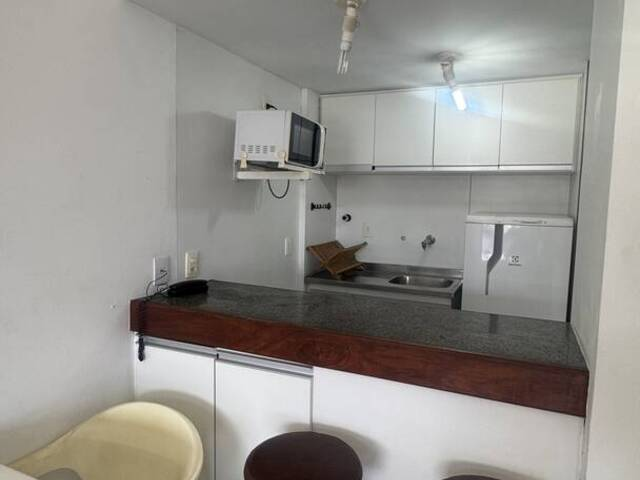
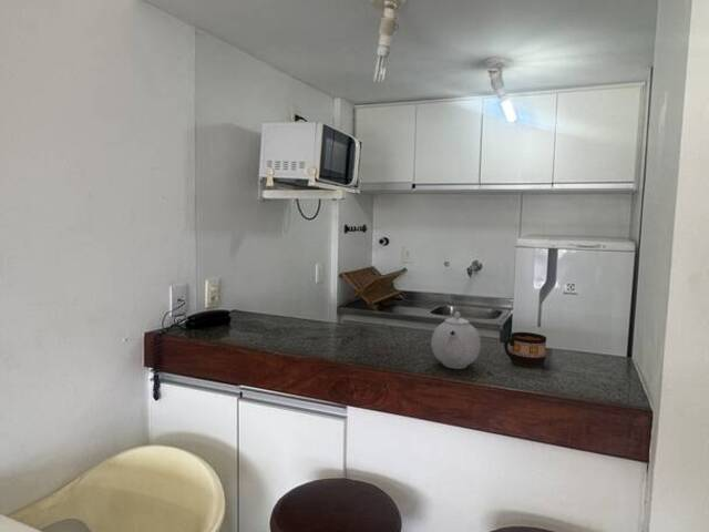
+ teapot [430,310,482,369]
+ cup [503,331,547,368]
